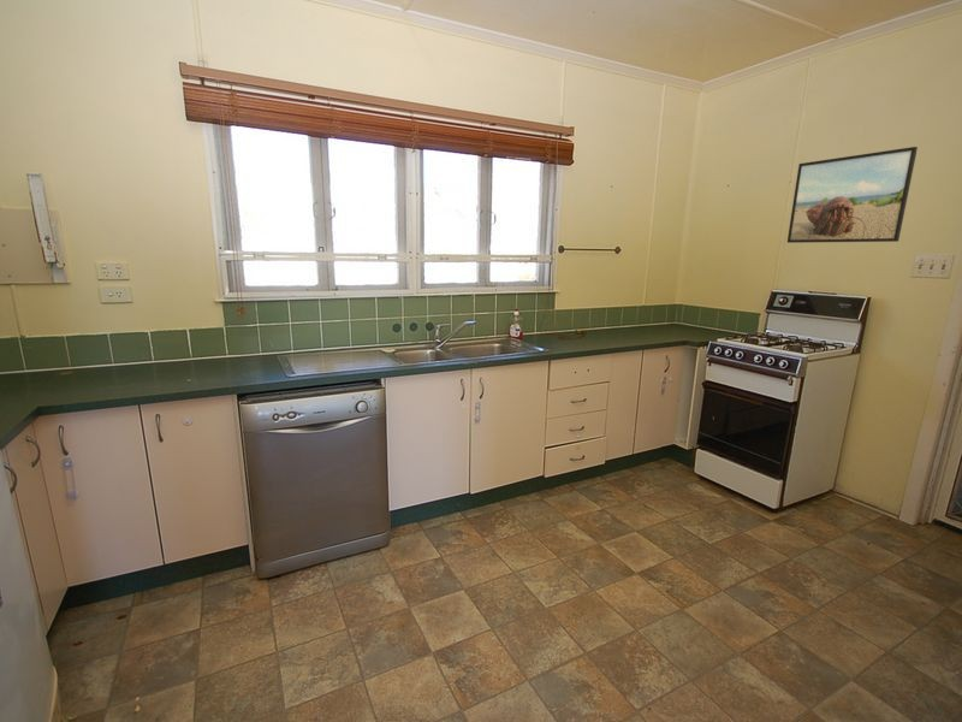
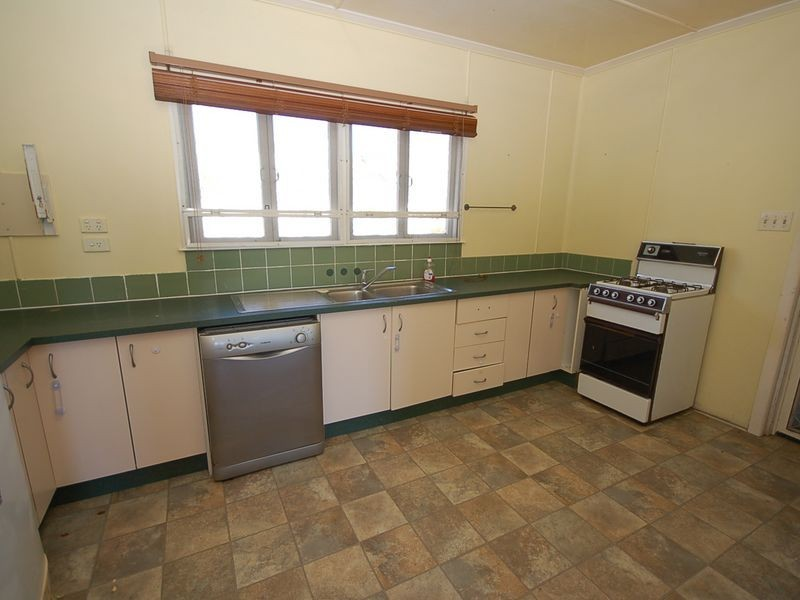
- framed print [786,146,919,244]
